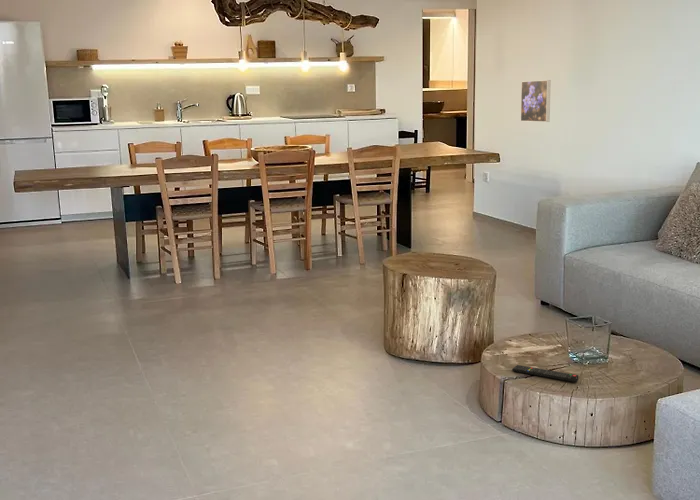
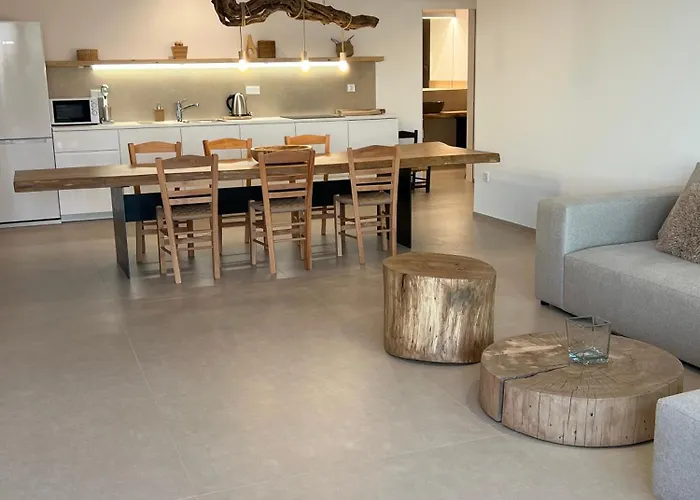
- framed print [520,79,552,123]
- remote control [511,364,579,383]
